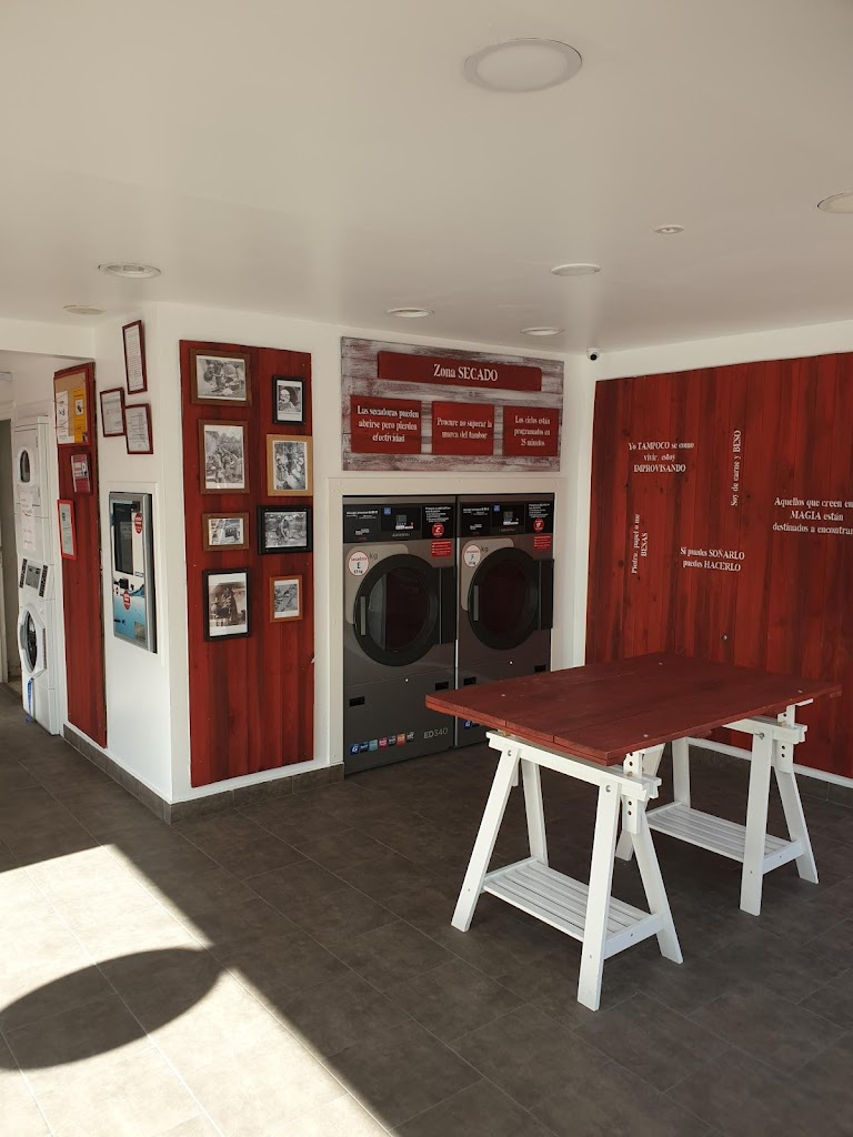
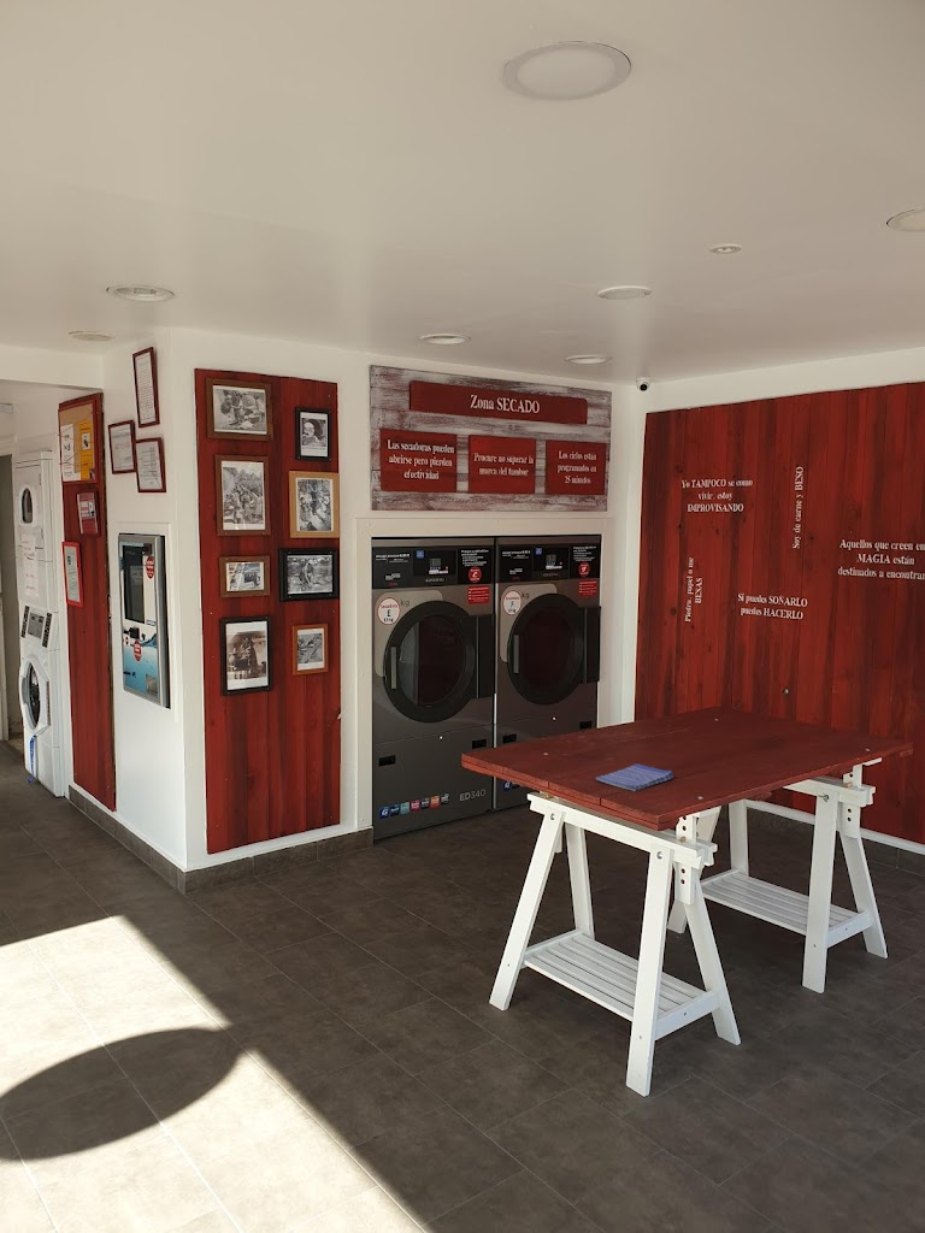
+ dish towel [595,763,674,792]
